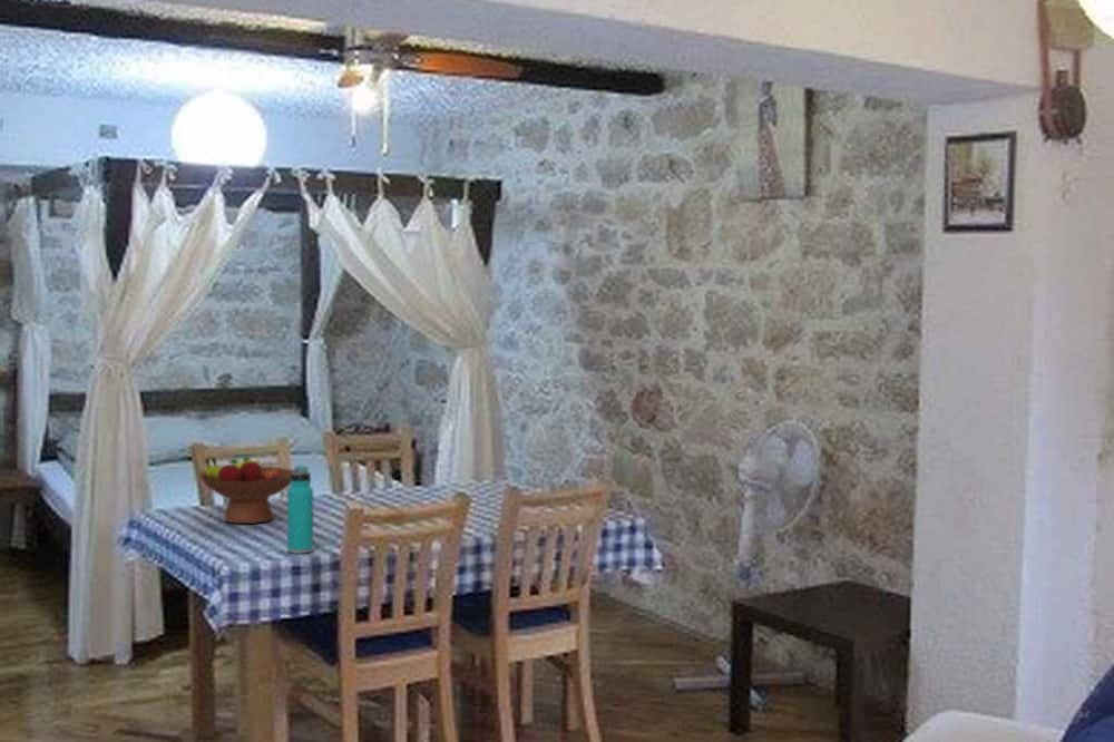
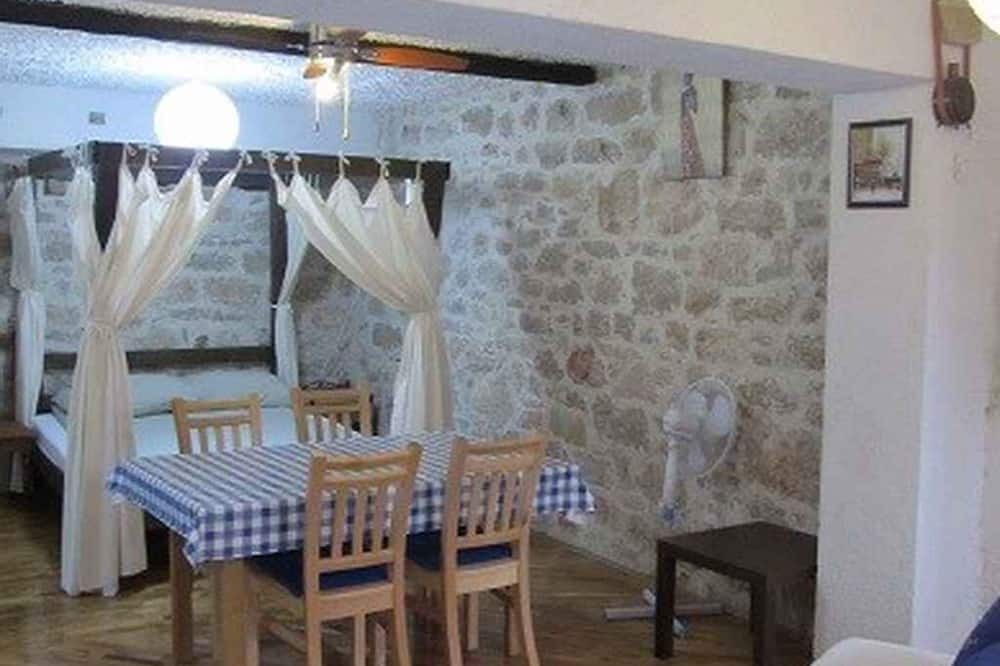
- fruit bowl [197,456,294,525]
- water bottle [286,465,314,555]
